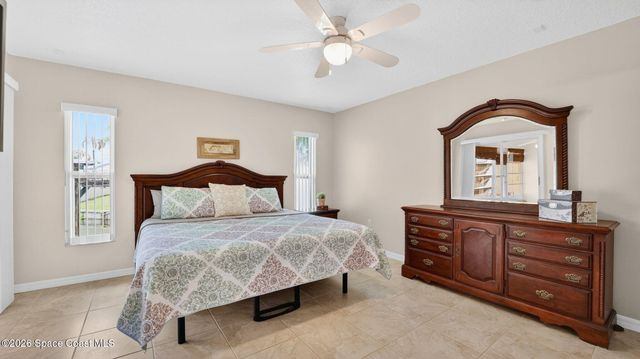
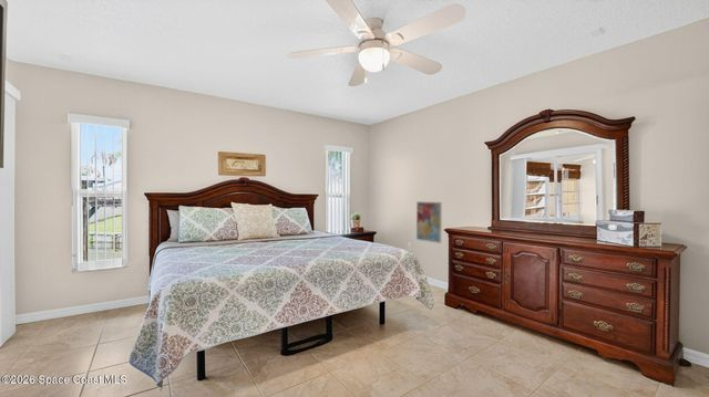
+ wall art [415,200,443,244]
